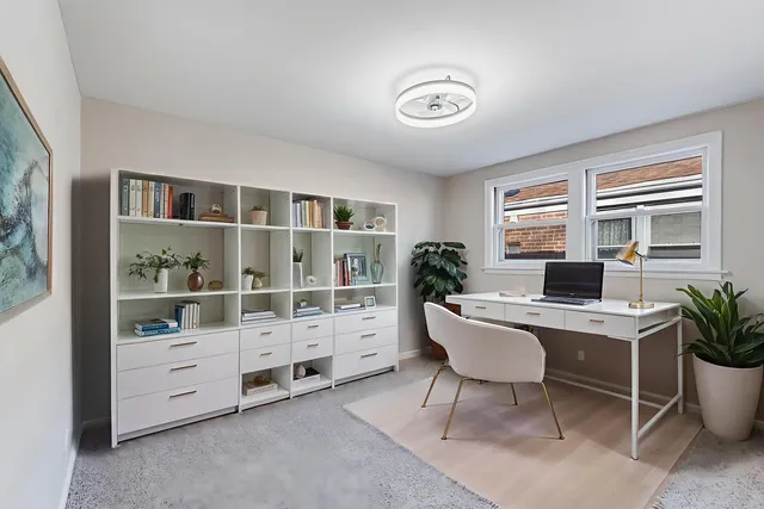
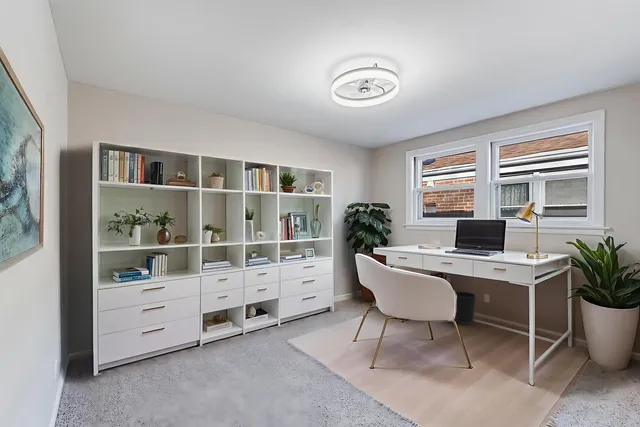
+ wastebasket [454,290,477,325]
